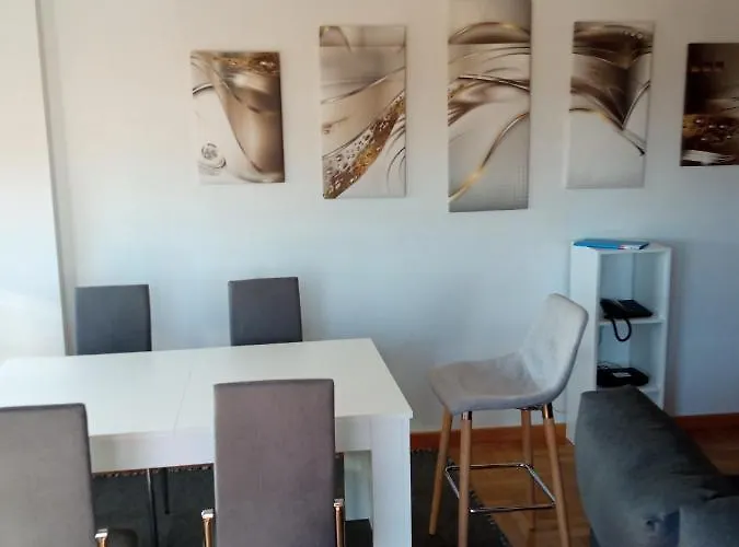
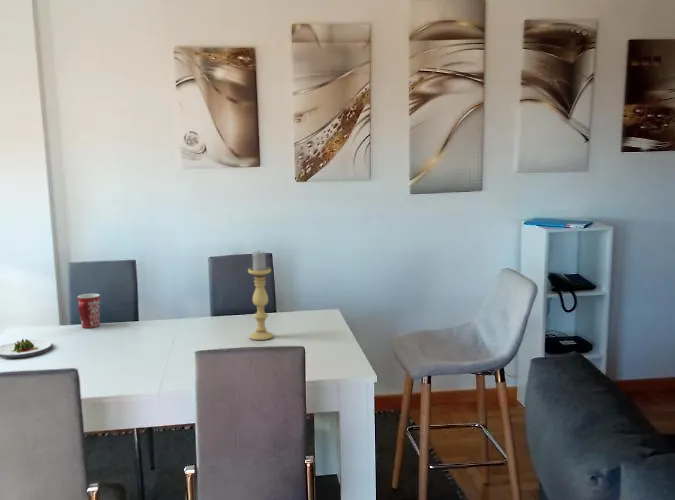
+ mug [76,293,101,329]
+ salad plate [0,338,54,359]
+ candle holder [247,249,274,341]
